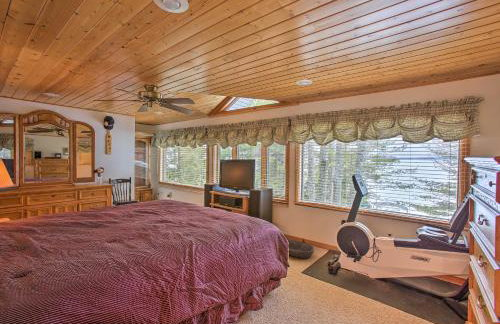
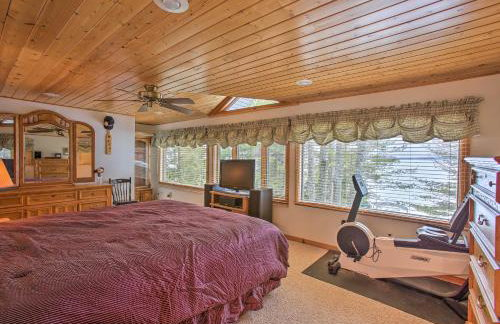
- basket [286,238,315,259]
